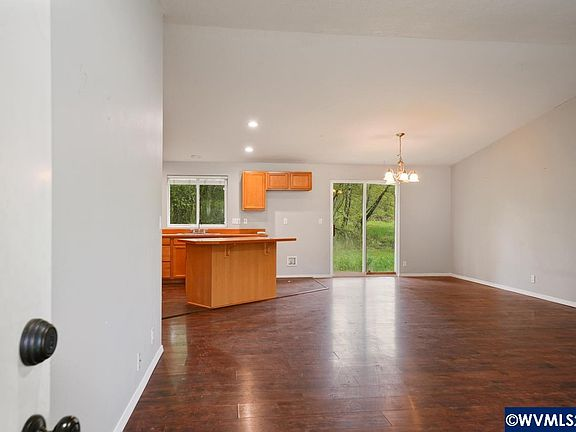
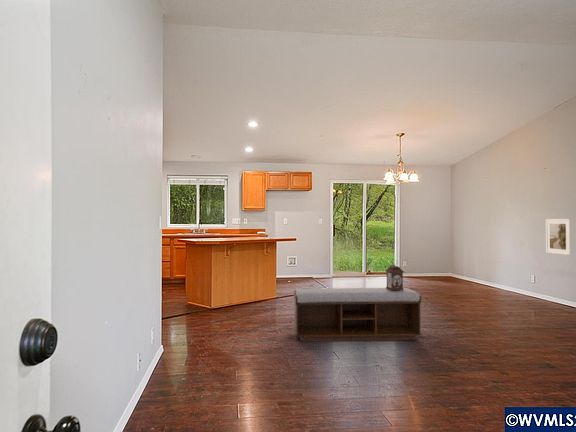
+ bench [293,287,423,342]
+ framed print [545,218,572,256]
+ lantern [384,258,405,291]
